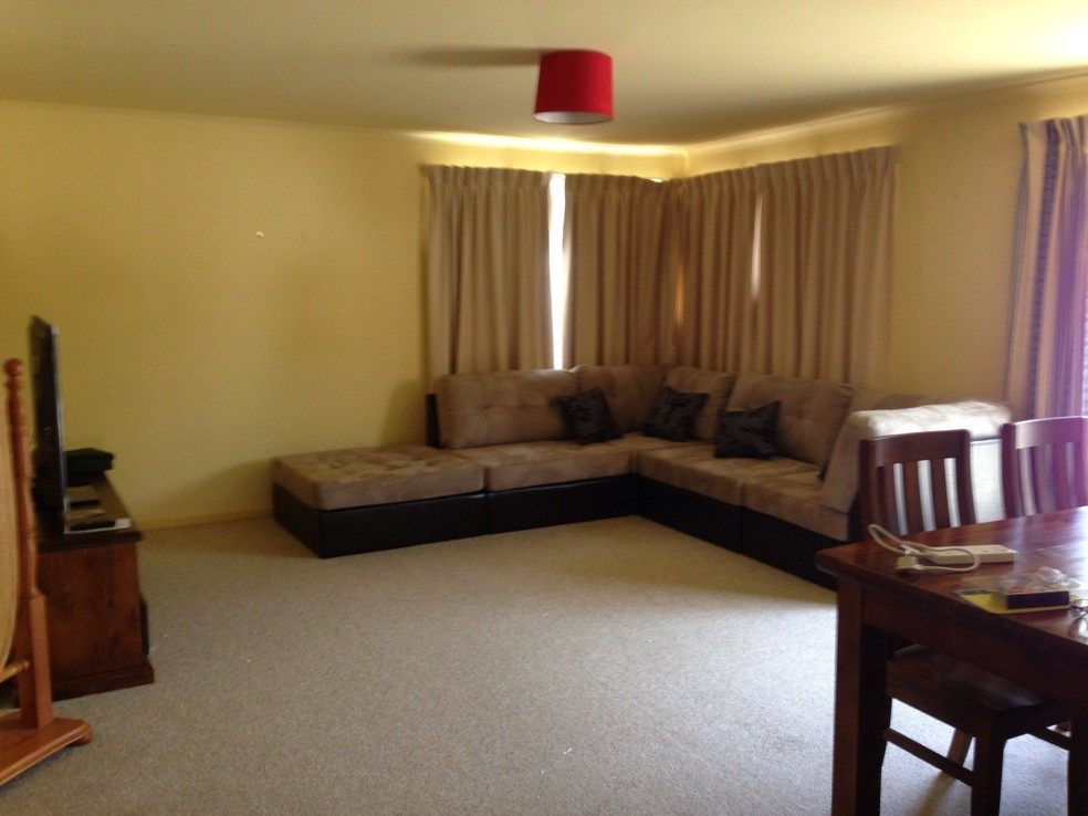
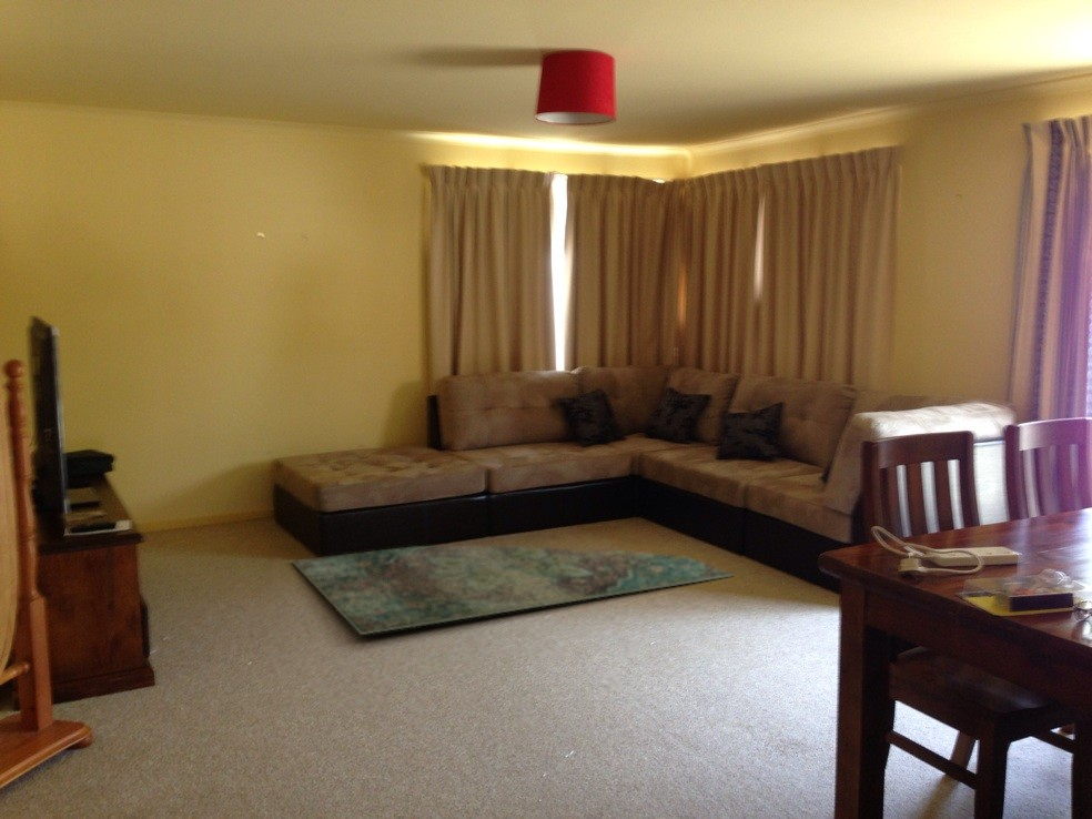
+ rug [291,545,736,636]
